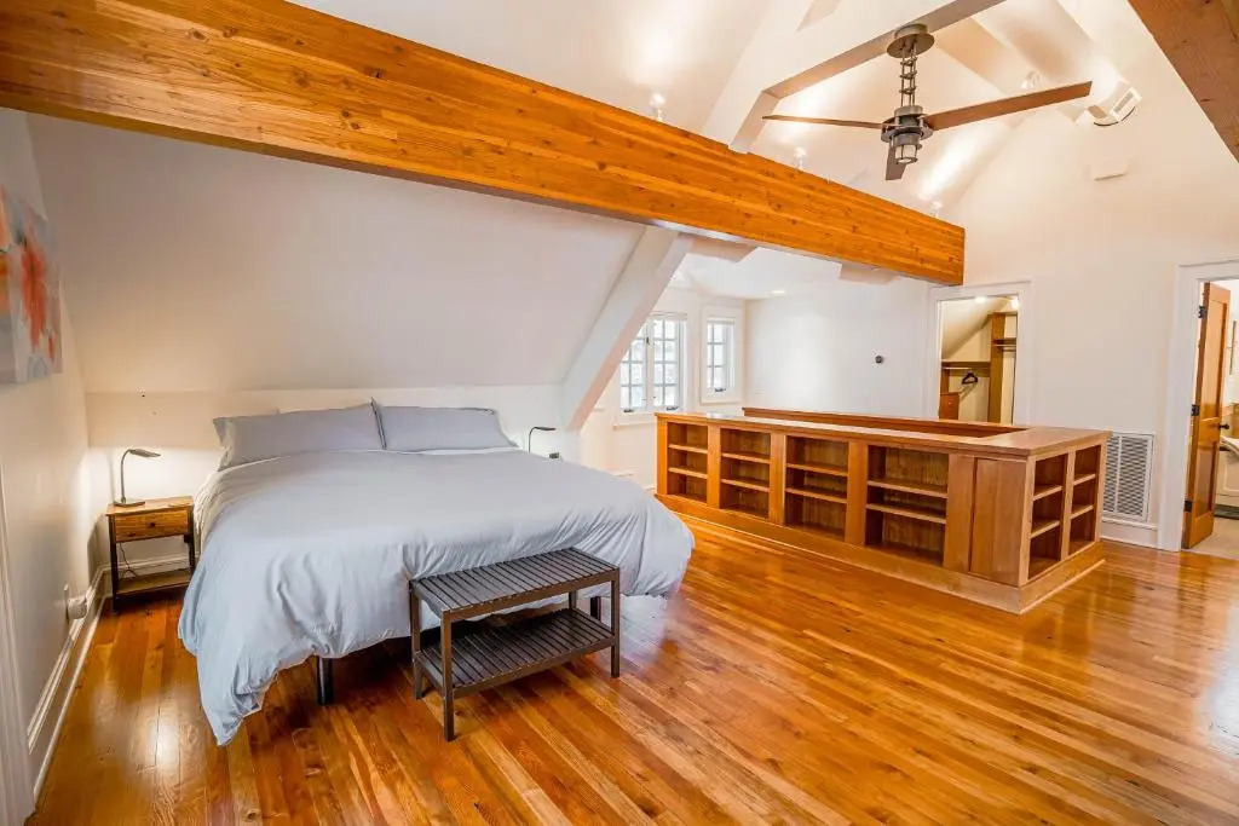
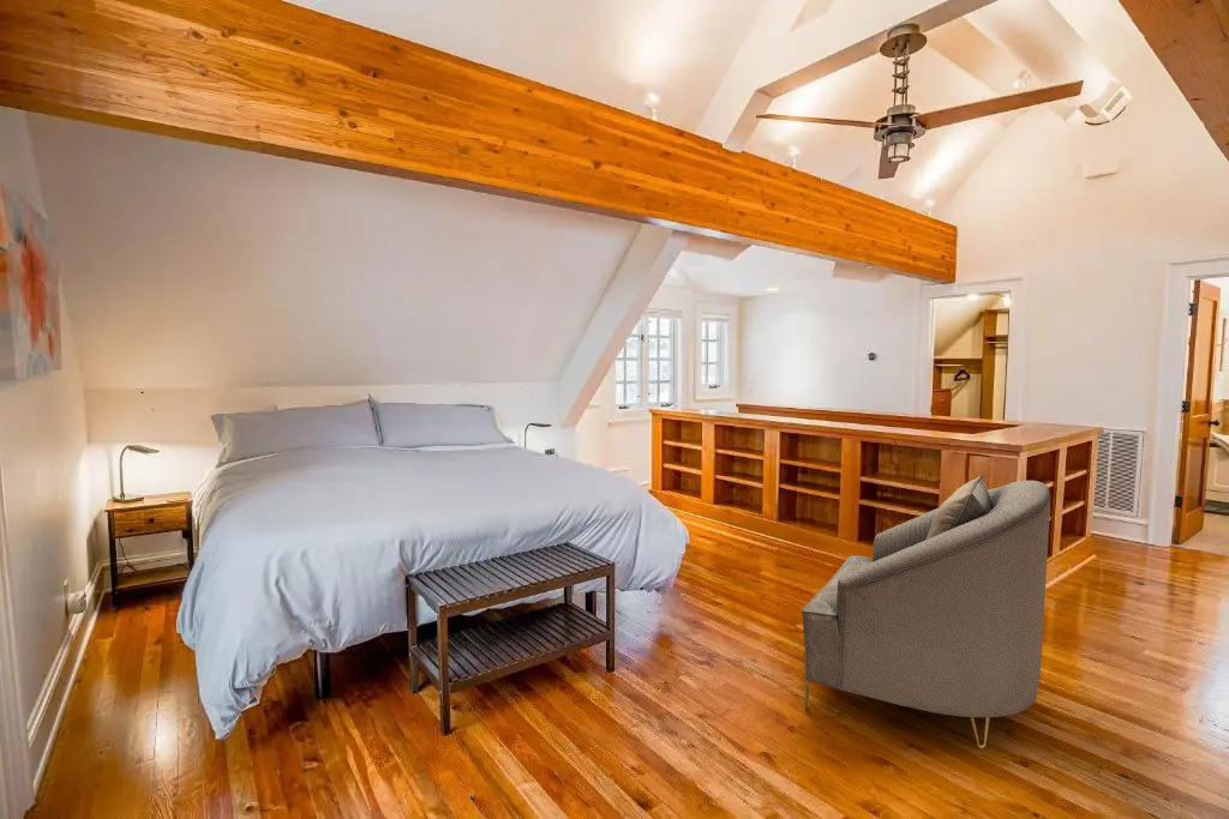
+ armchair [801,474,1051,749]
